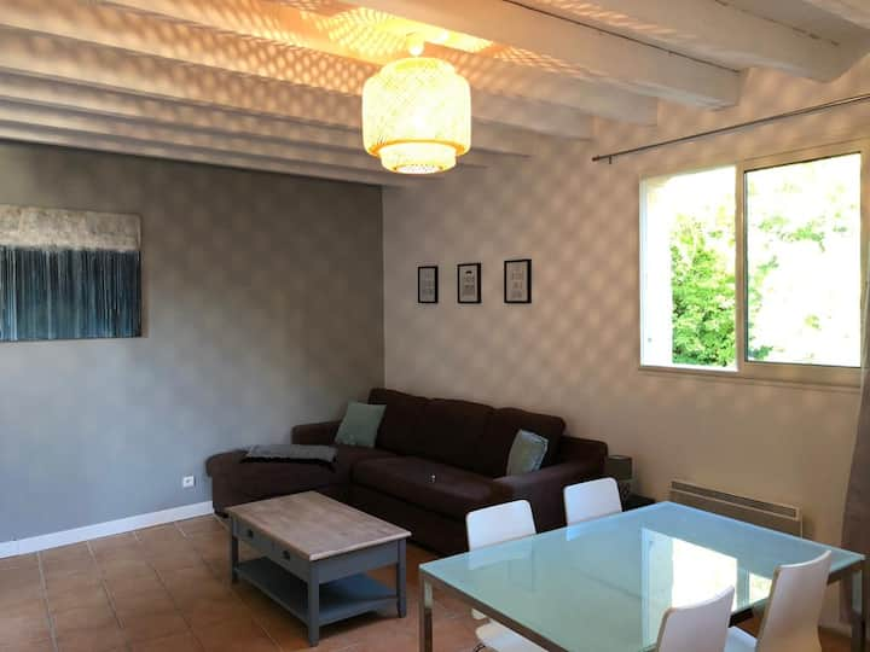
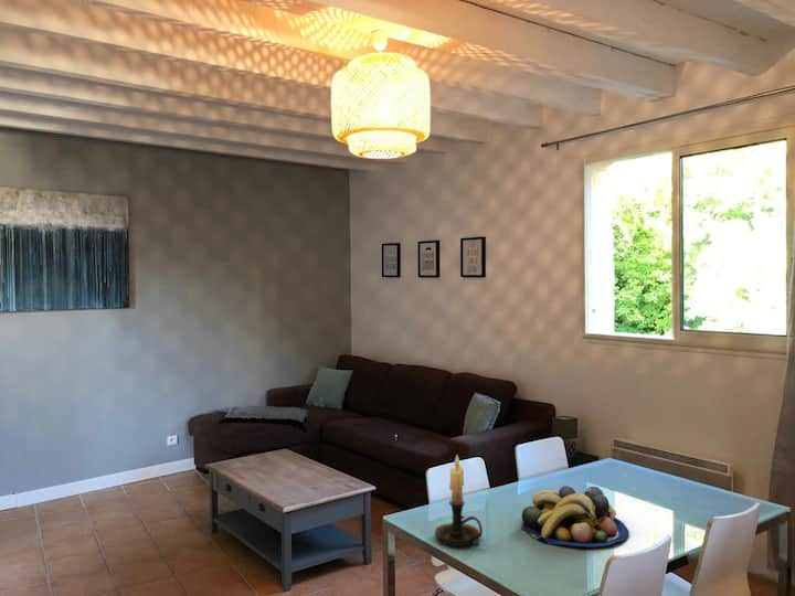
+ candle holder [434,455,484,549]
+ fruit bowl [520,485,629,549]
